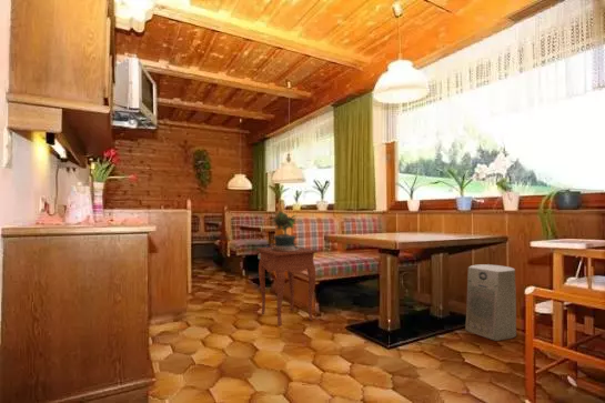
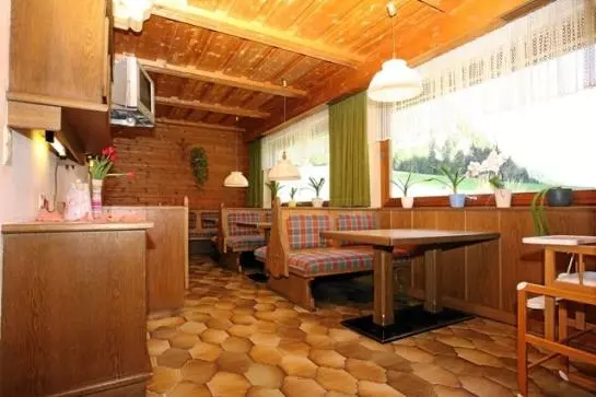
- potted plant [270,210,300,251]
- fan [464,263,517,342]
- side table [255,246,317,328]
